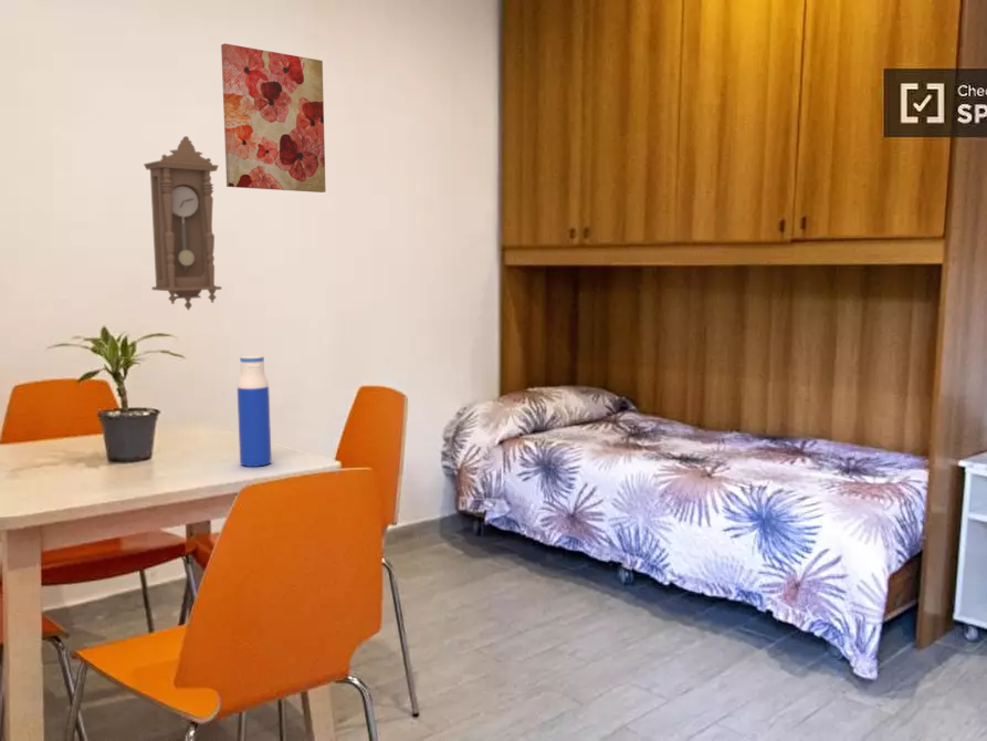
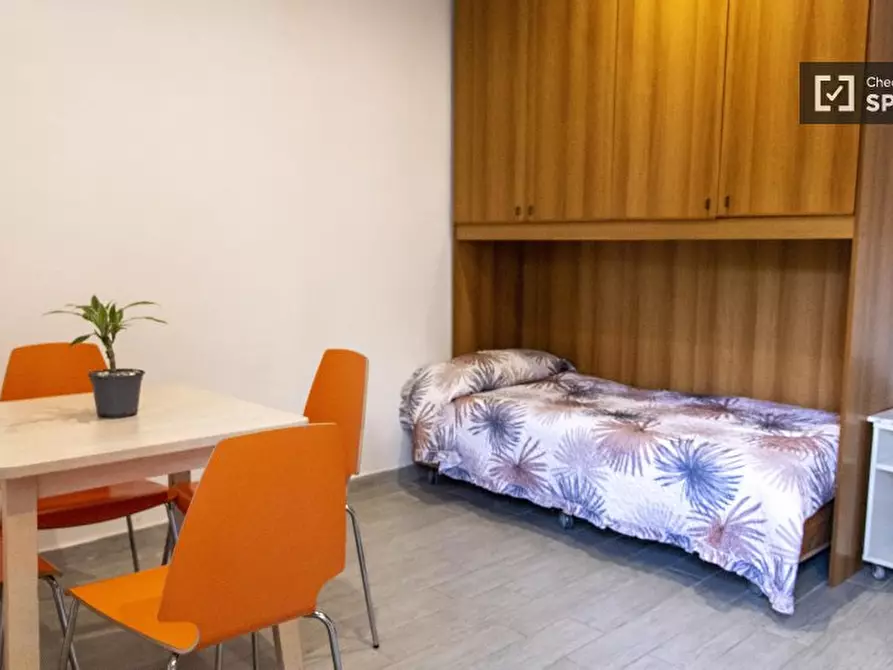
- wall art [220,42,327,194]
- pendulum clock [143,135,222,311]
- water bottle [237,355,272,468]
